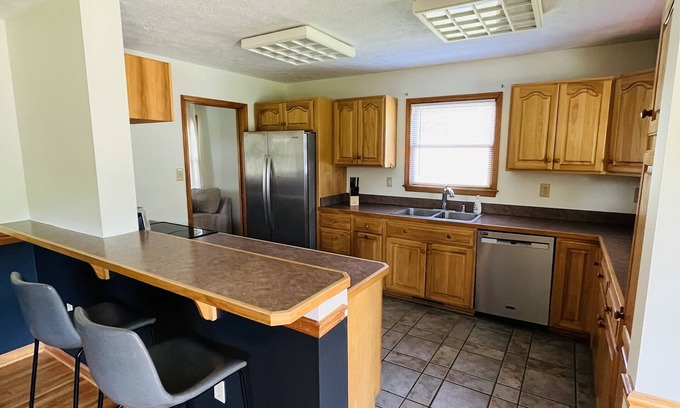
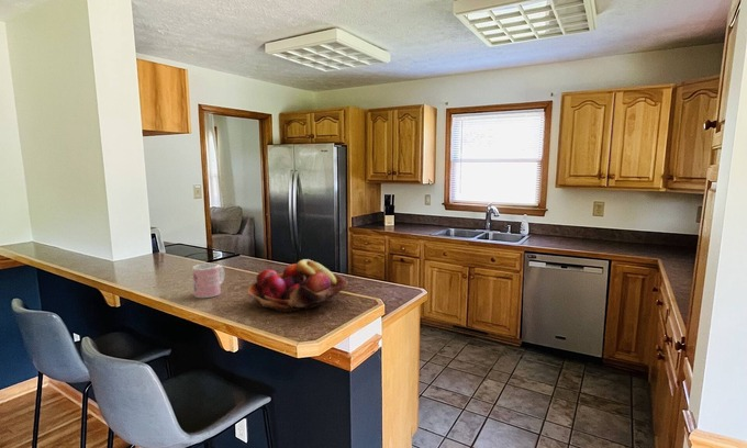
+ fruit basket [246,258,349,313]
+ mug [191,262,225,299]
